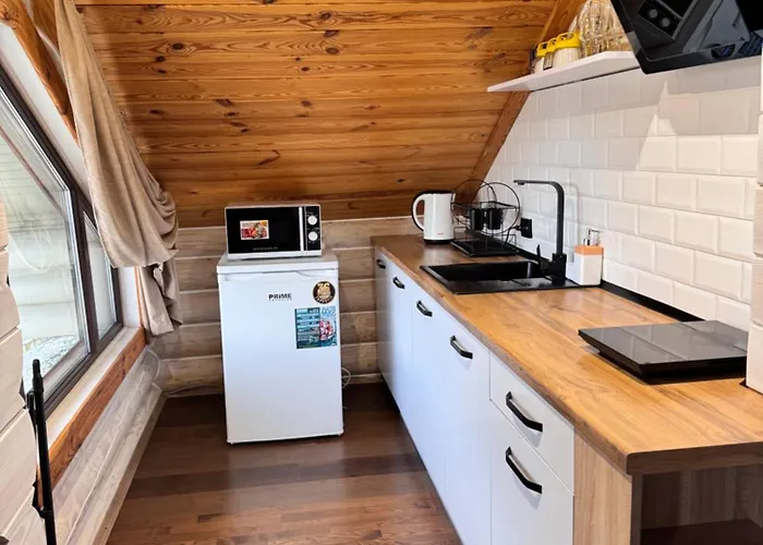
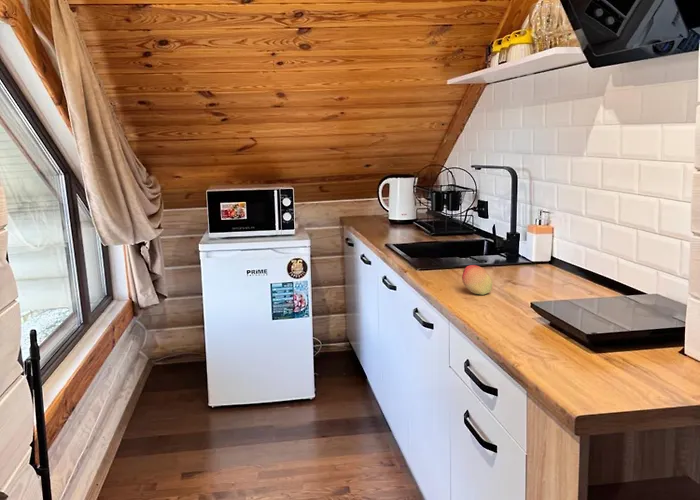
+ fruit [461,264,493,296]
